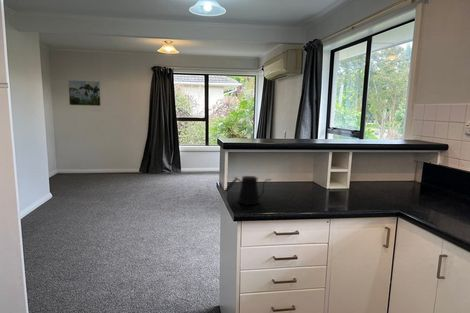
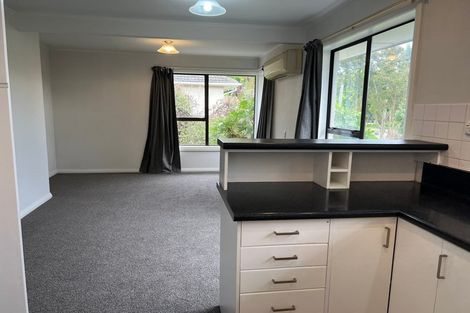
- kettle [224,175,271,206]
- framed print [67,79,102,107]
